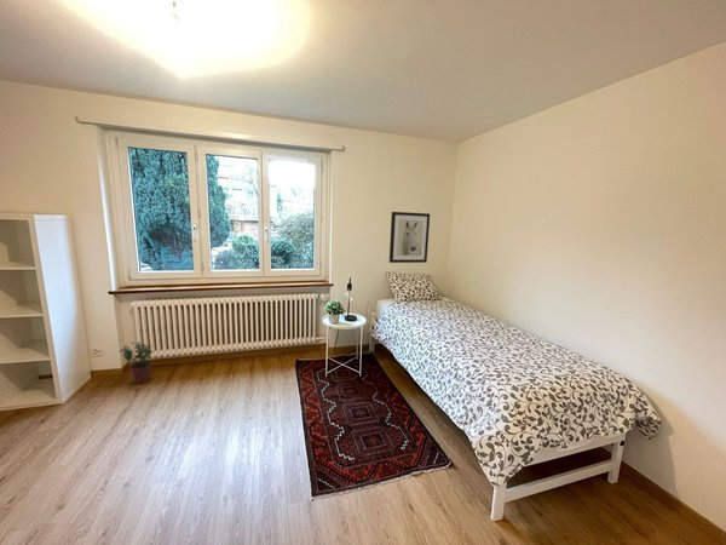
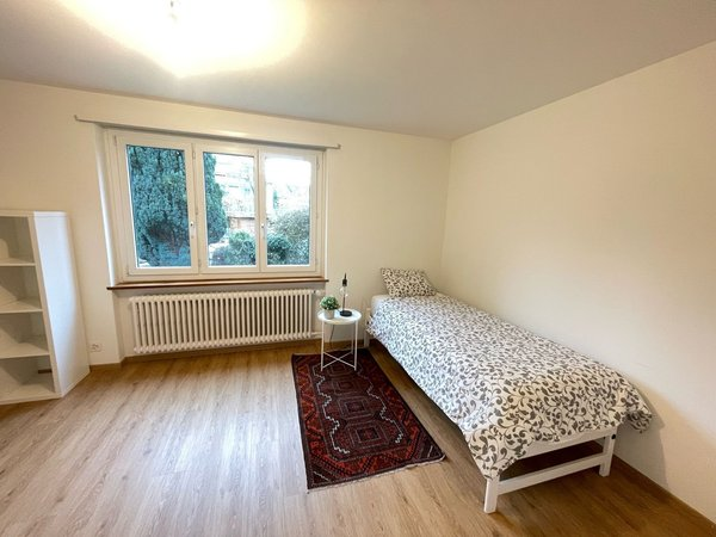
- potted plant [117,340,154,385]
- wall art [388,211,431,264]
